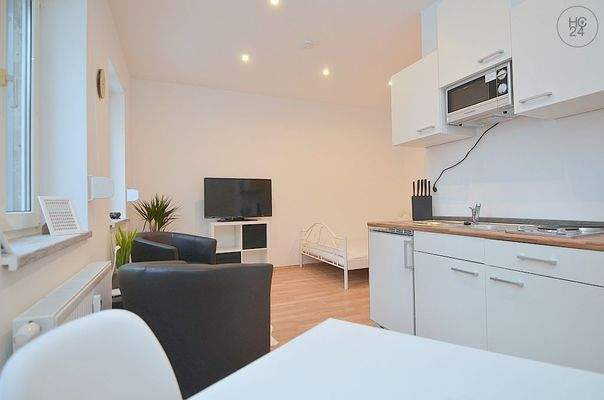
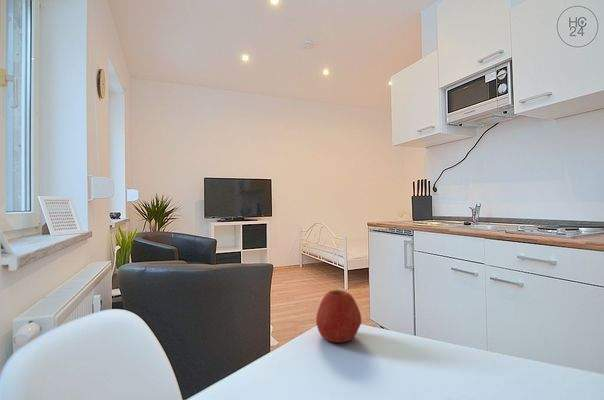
+ apple [315,289,362,344]
